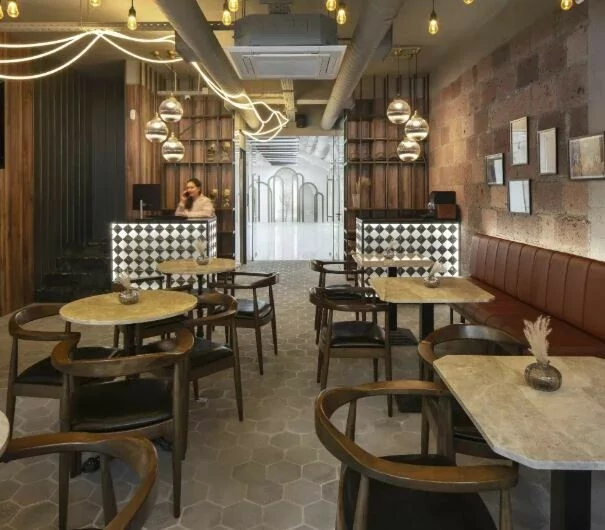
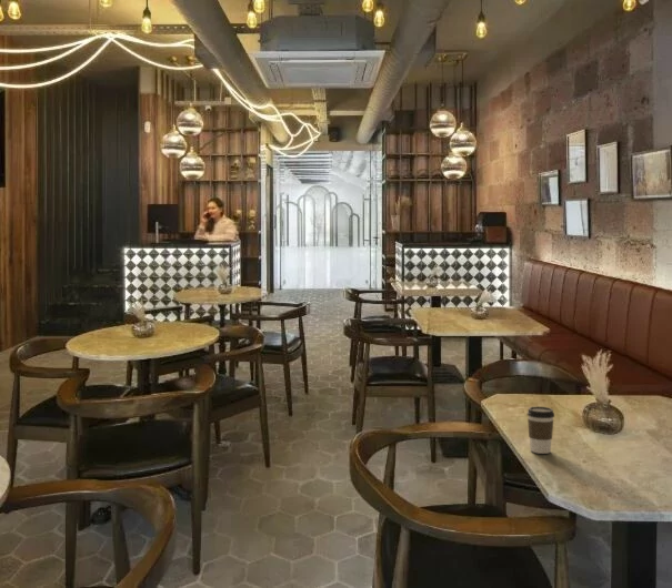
+ coffee cup [526,405,555,455]
